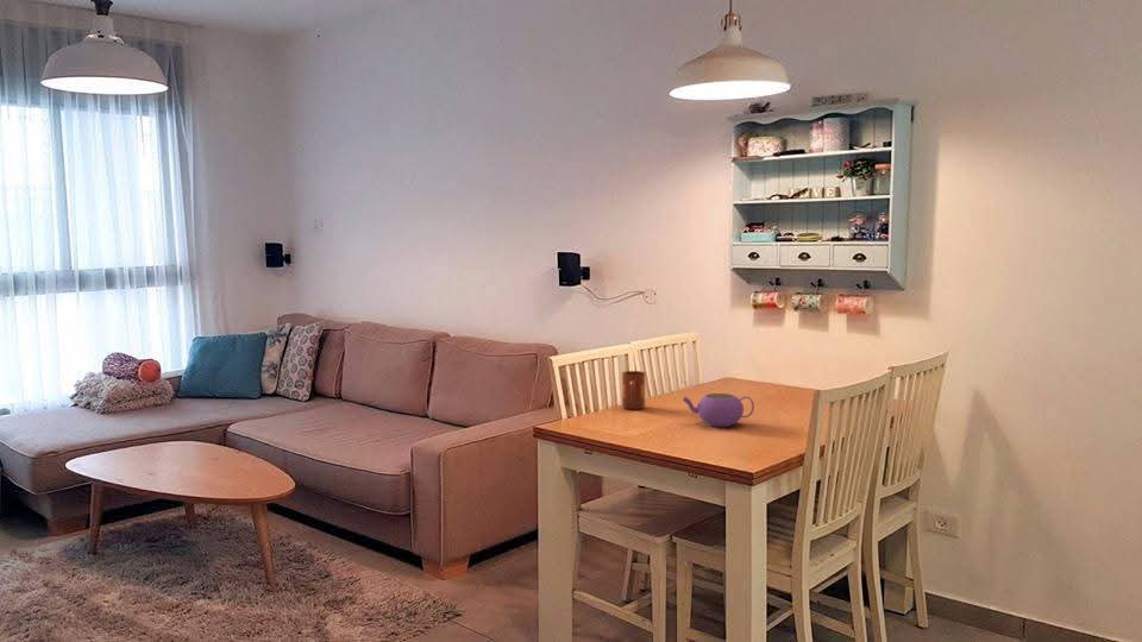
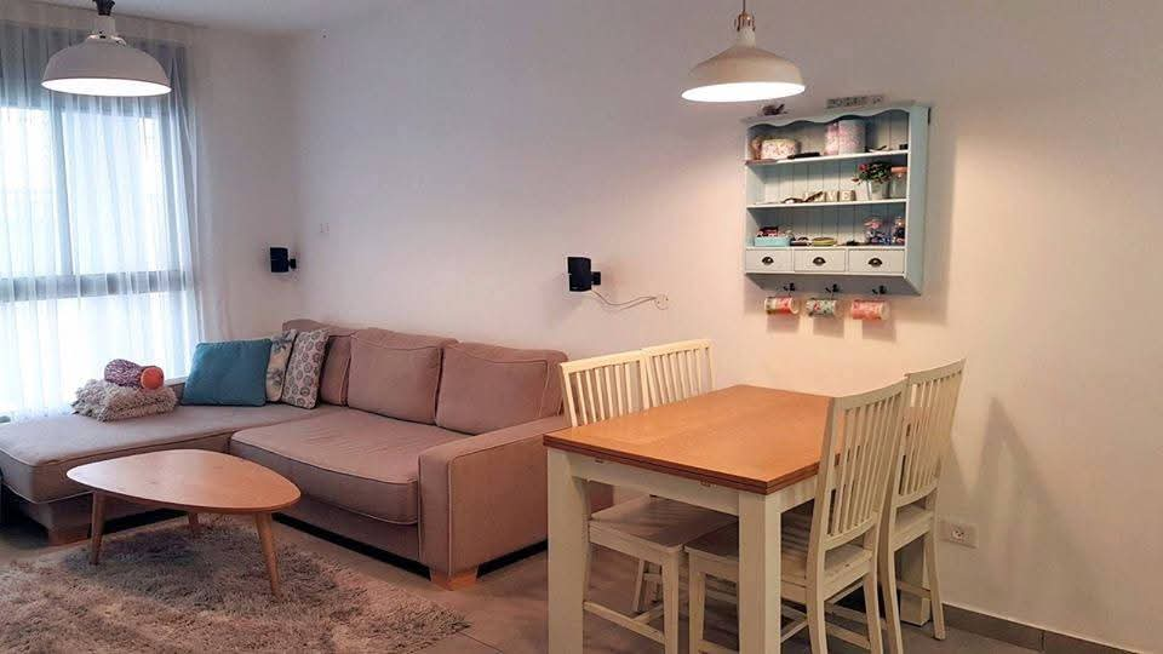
- mug [621,370,646,410]
- teapot [682,392,755,428]
